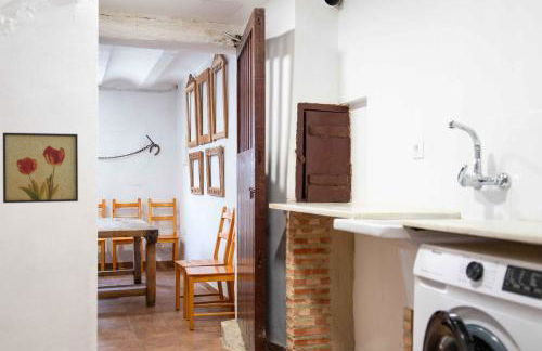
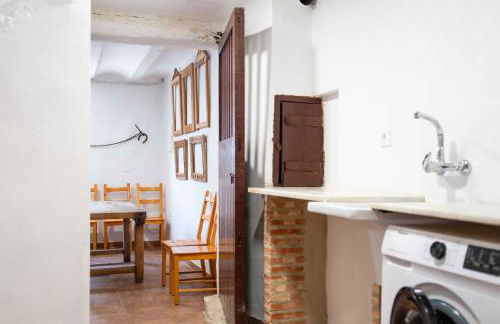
- wall art [2,132,79,204]
